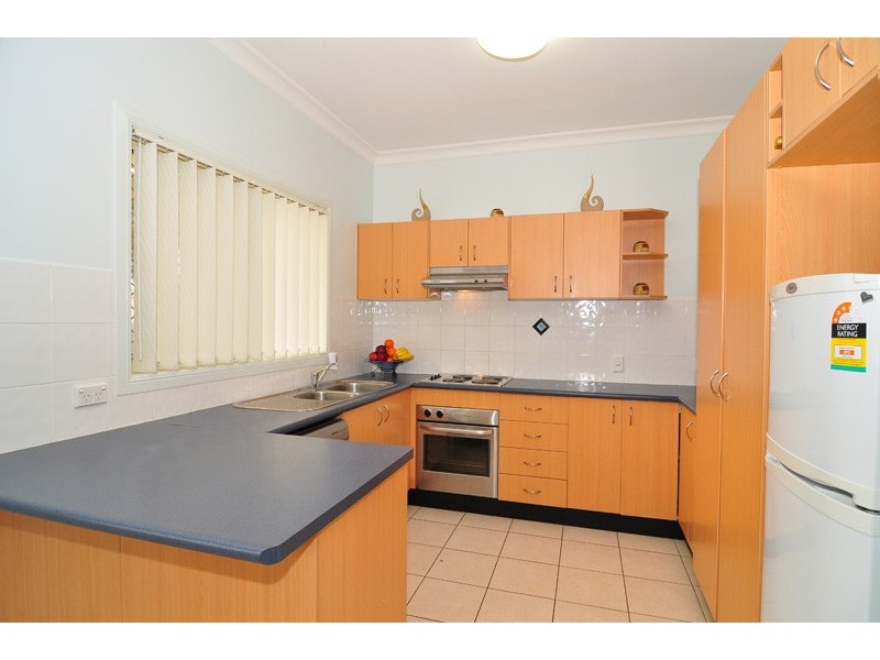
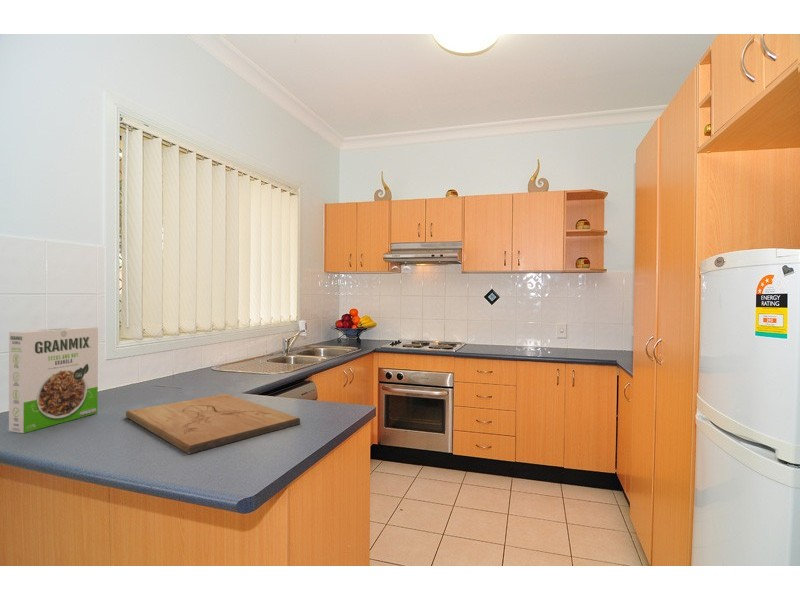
+ cutting board [125,392,301,455]
+ cereal box [8,326,99,434]
